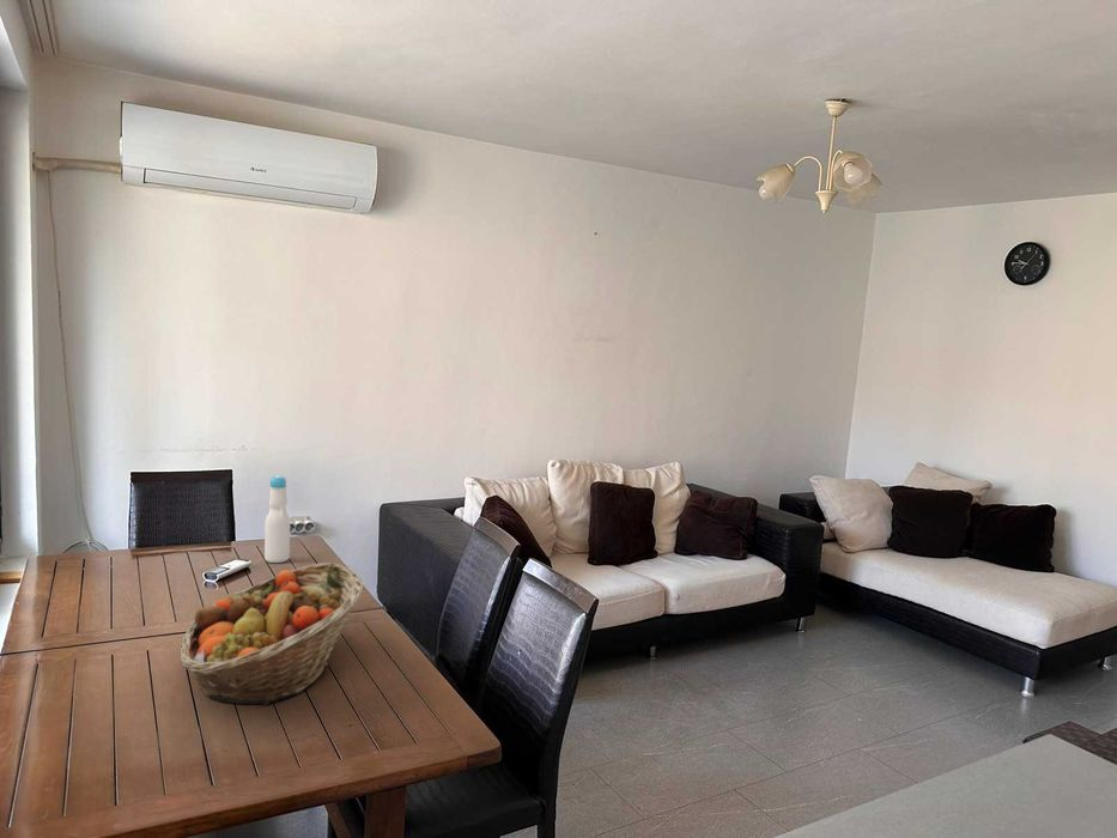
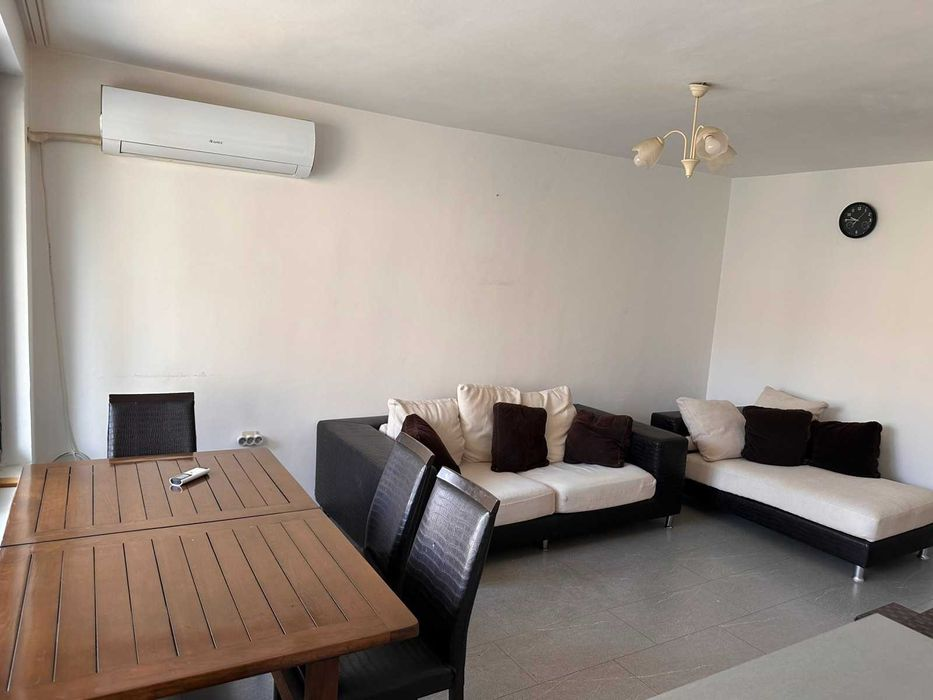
- fruit basket [178,561,365,706]
- bottle [263,474,291,564]
